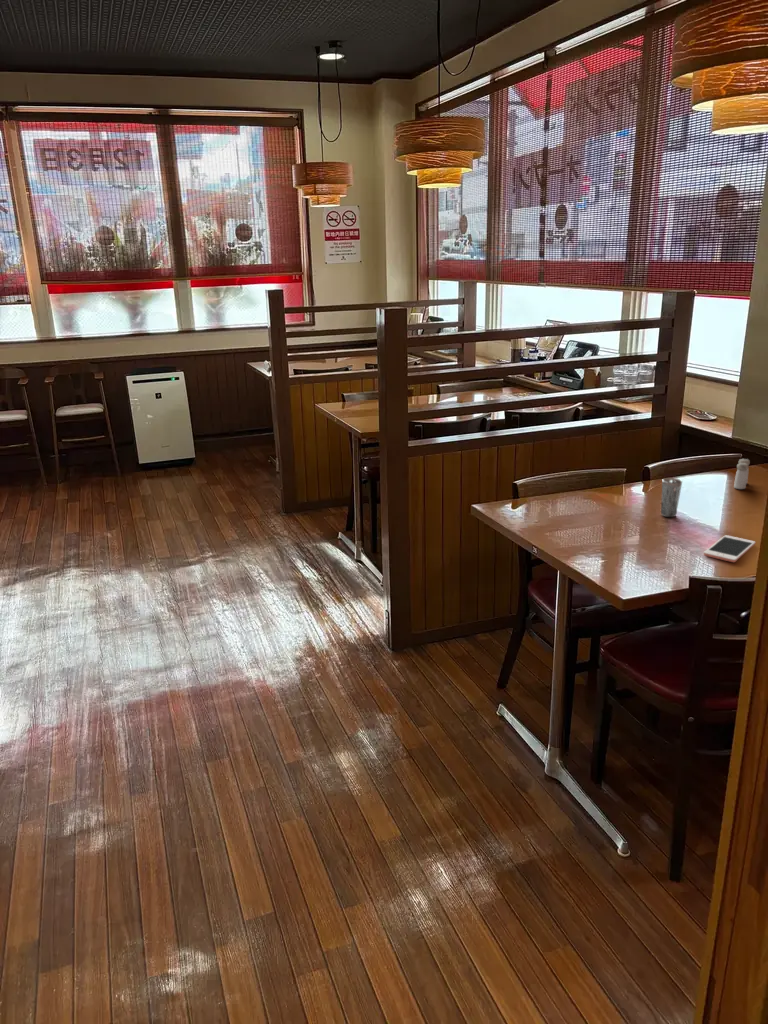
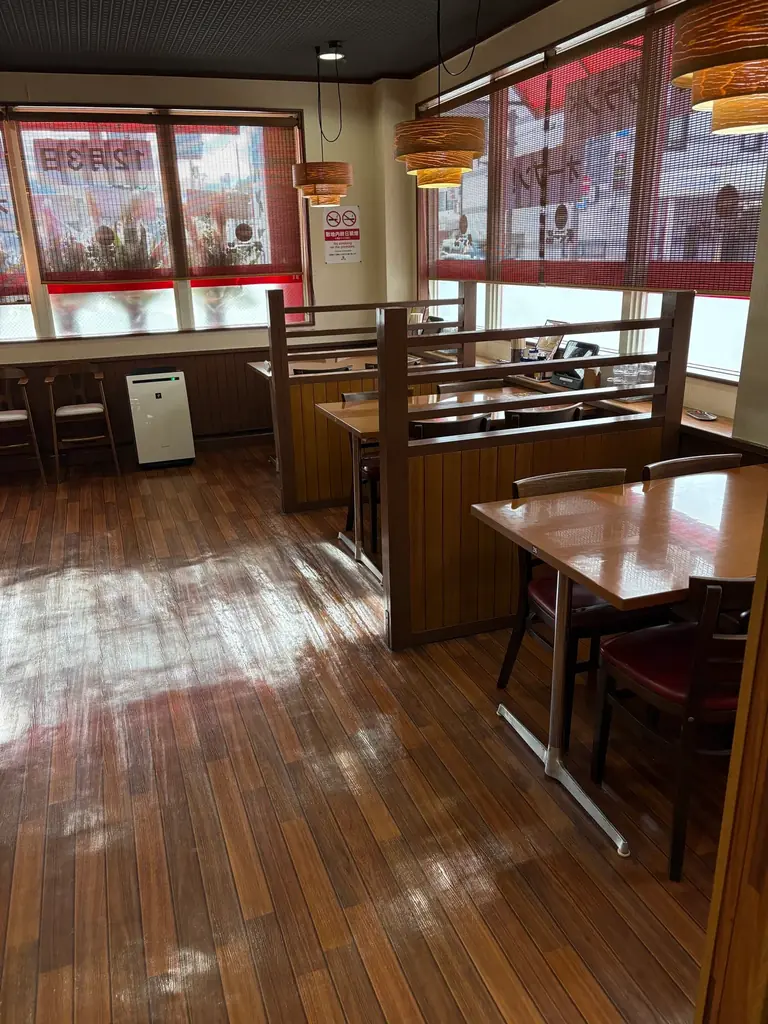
- salt and pepper shaker [733,458,751,490]
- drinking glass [660,477,683,518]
- cell phone [703,534,756,563]
